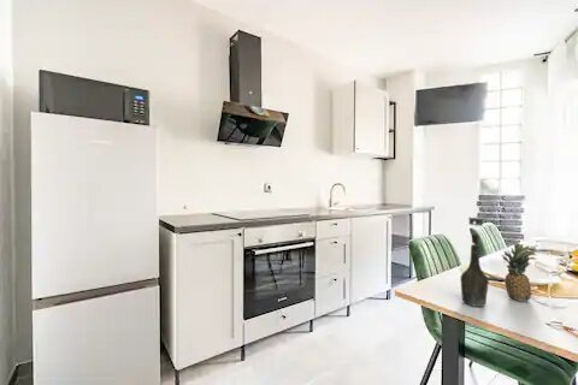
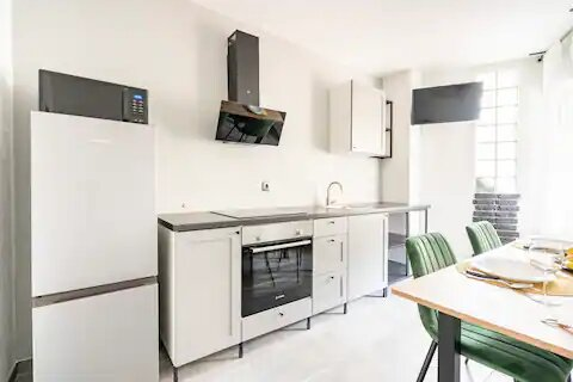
- fruit [499,241,539,303]
- bottle [459,217,490,308]
